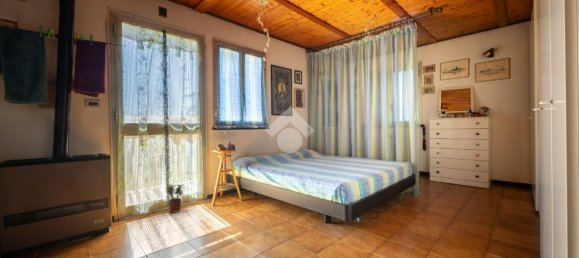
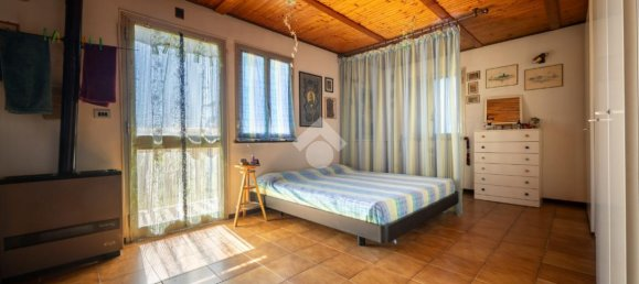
- potted plant [166,183,185,214]
